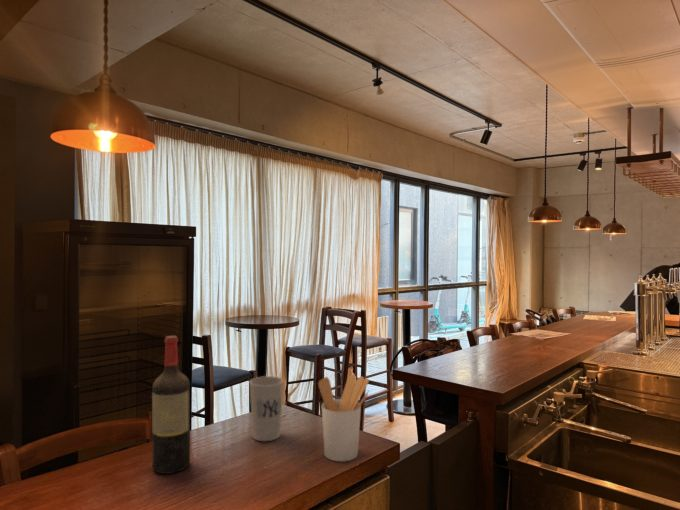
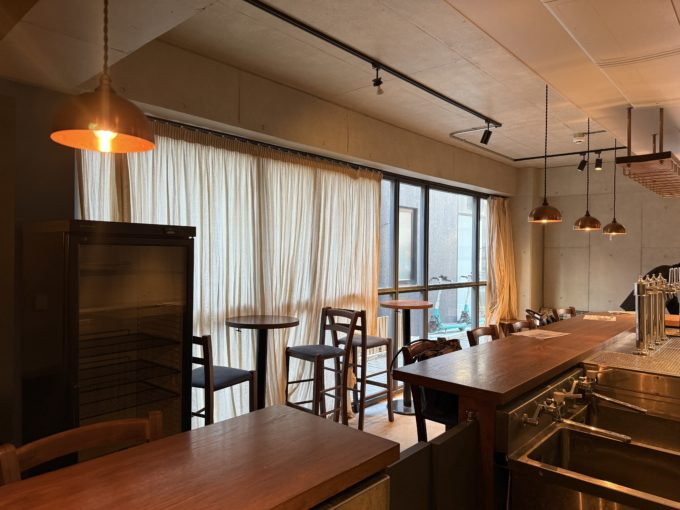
- utensil holder [317,374,370,463]
- cup [248,375,285,442]
- wine bottle [151,335,191,475]
